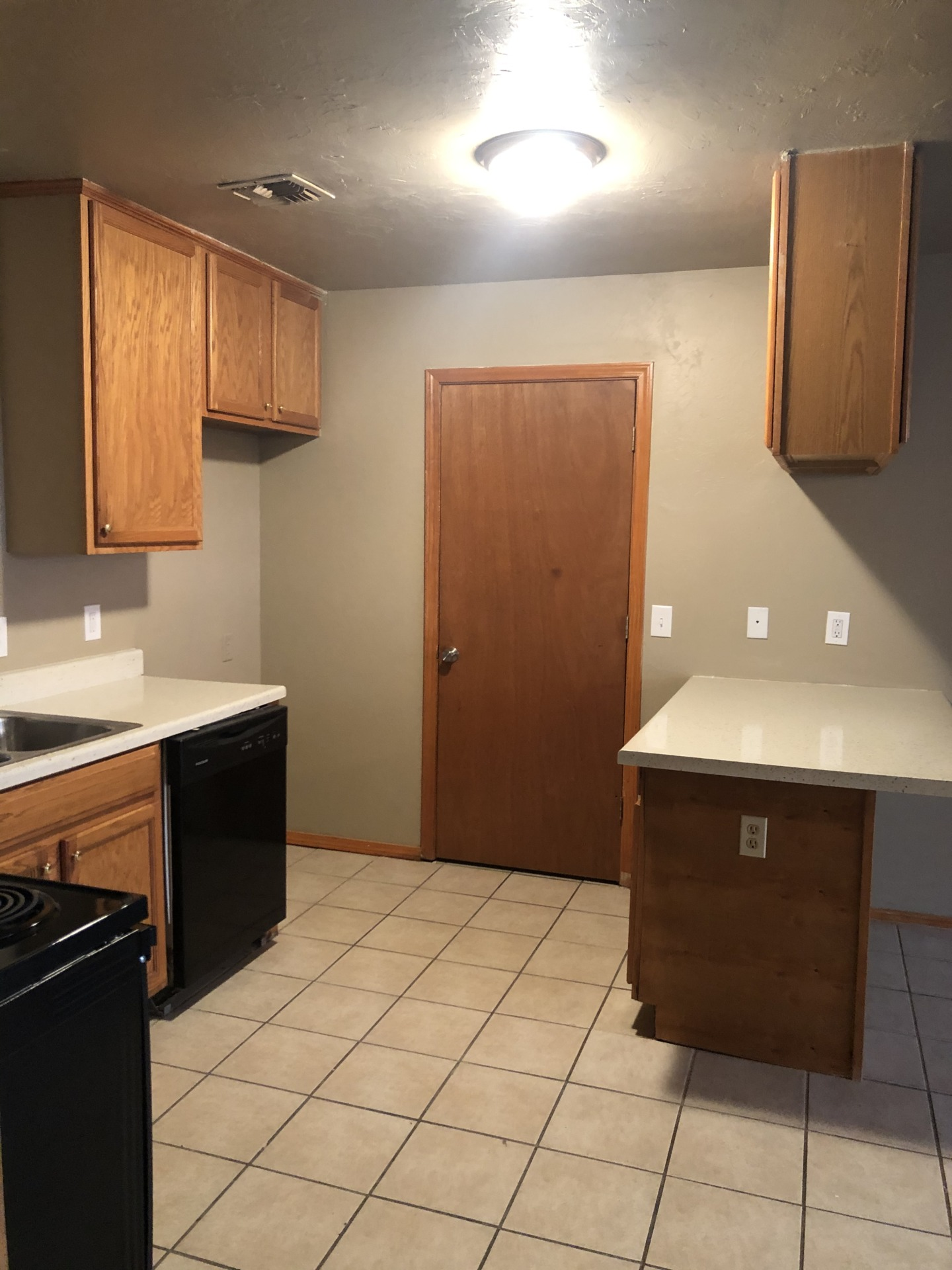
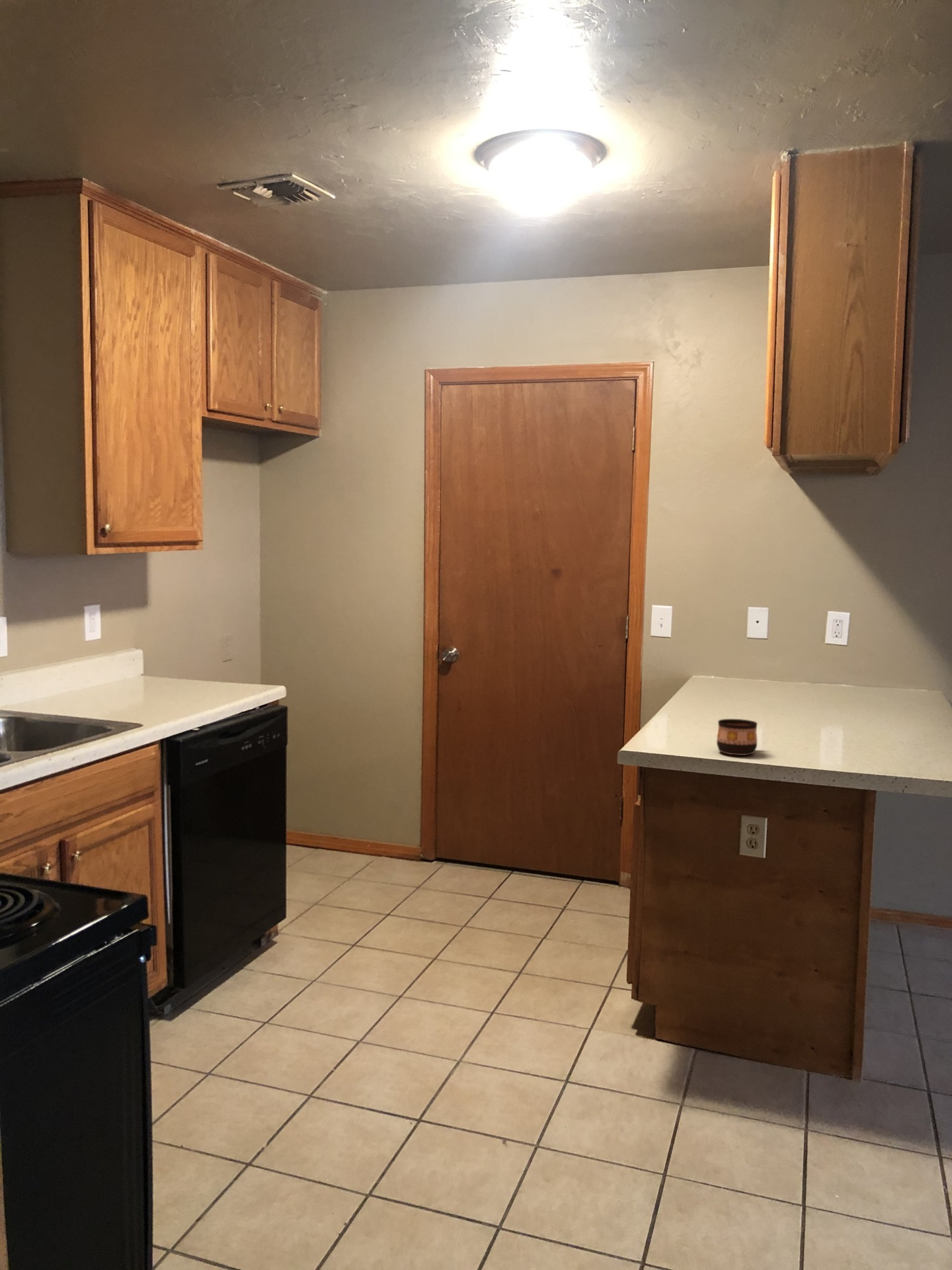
+ cup [716,718,758,756]
